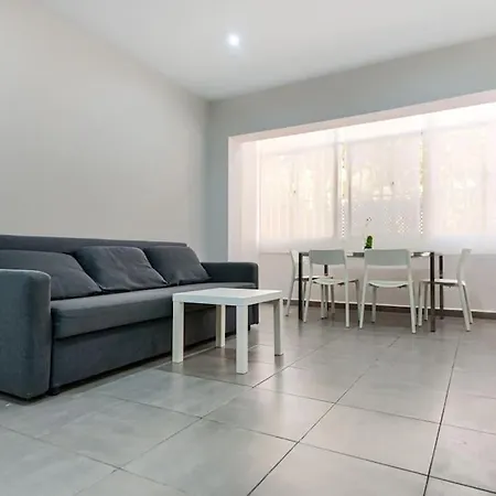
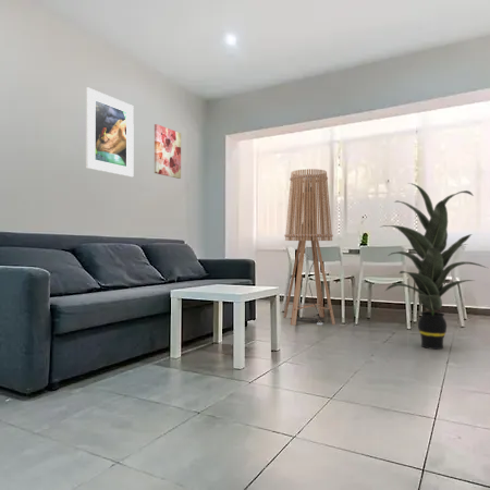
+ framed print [85,86,135,177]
+ wall art [154,123,182,180]
+ floor lamp [282,168,336,327]
+ indoor plant [378,182,488,351]
